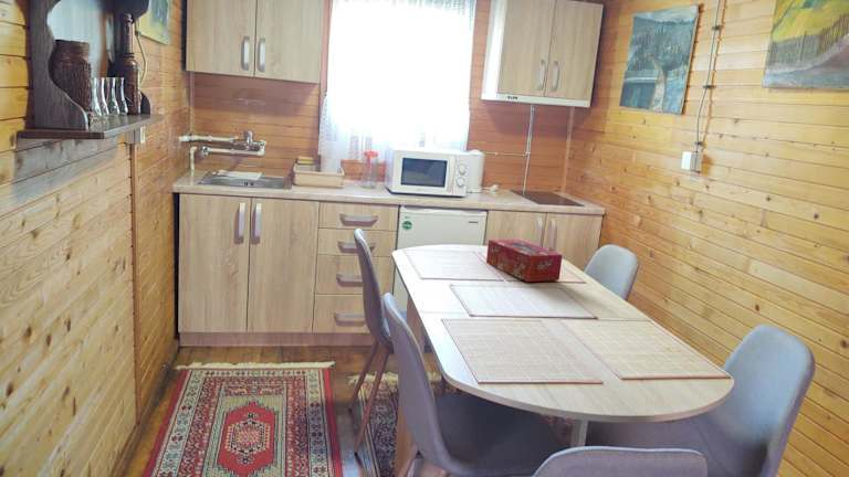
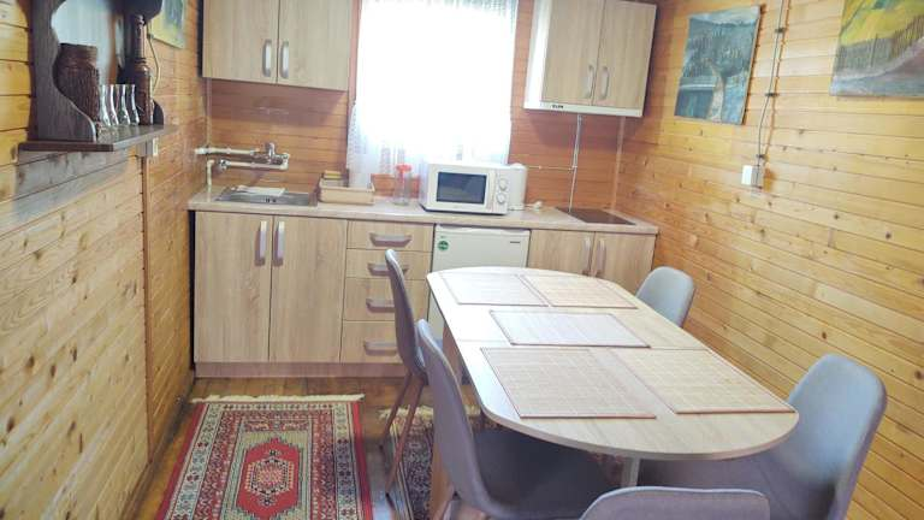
- tissue box [485,239,564,283]
